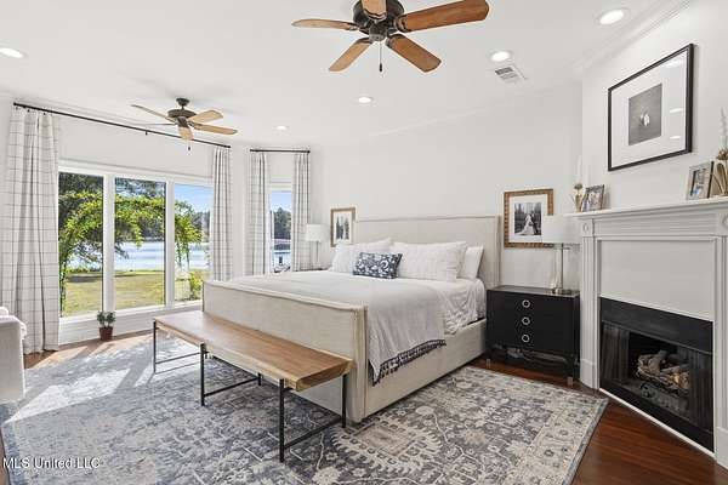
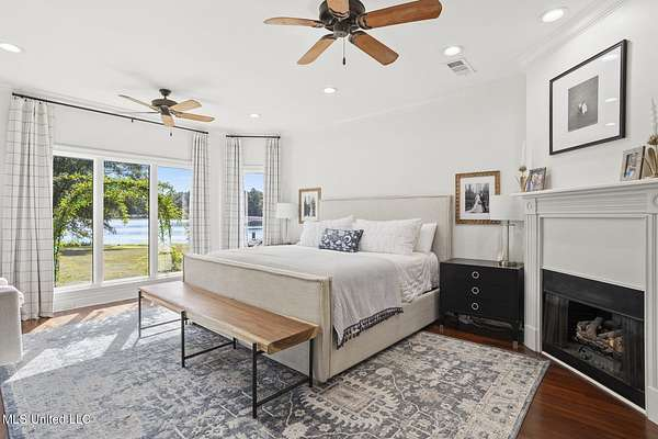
- potted plant [95,310,119,342]
